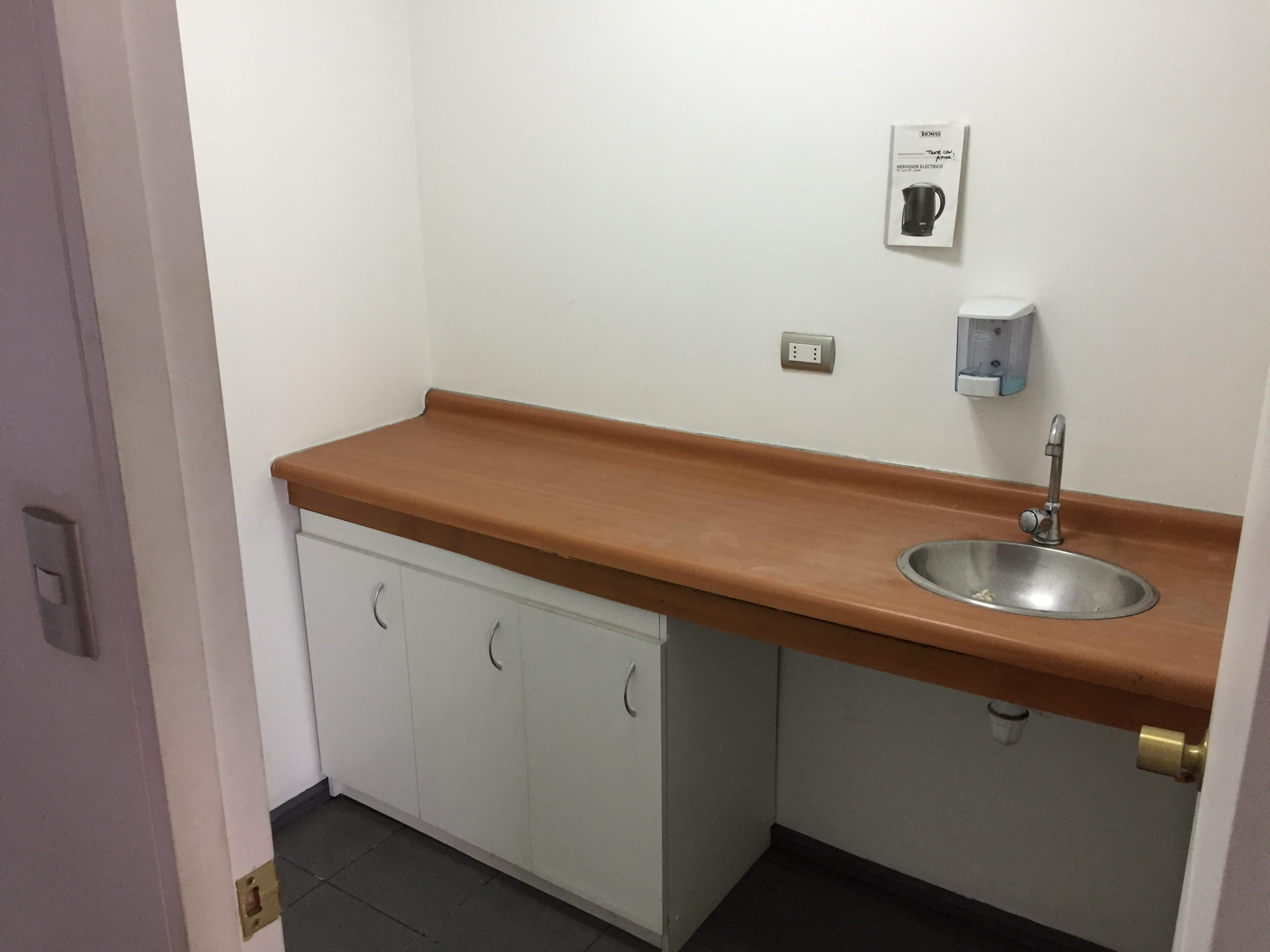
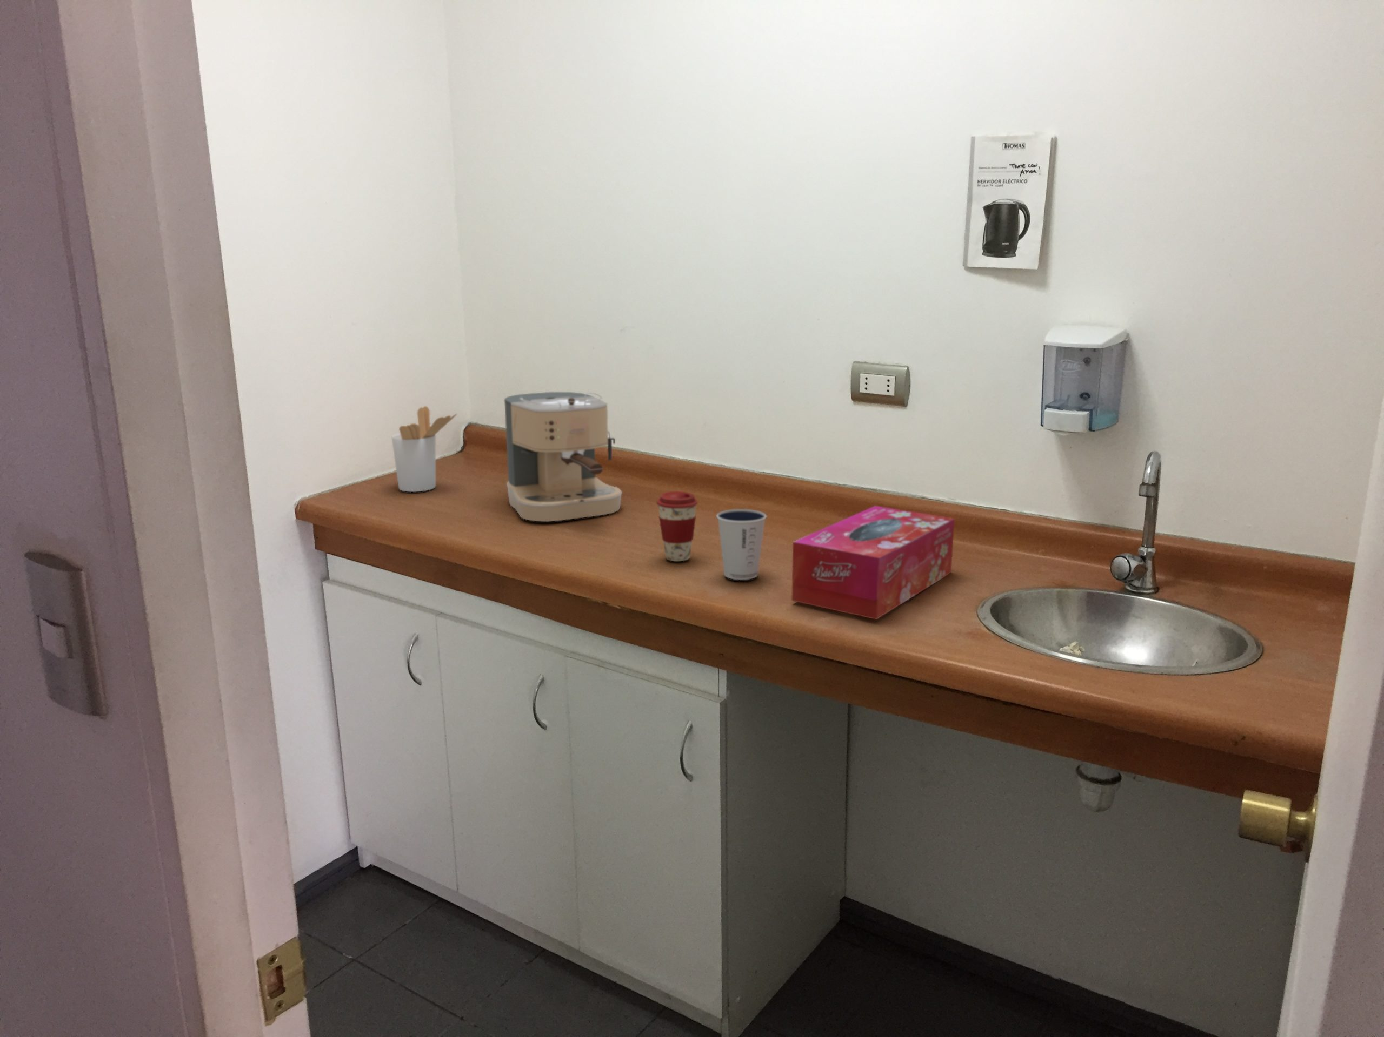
+ coffee cup [656,490,697,562]
+ coffee maker [503,391,623,522]
+ dixie cup [716,509,767,581]
+ tissue box [791,505,956,620]
+ utensil holder [391,405,458,492]
